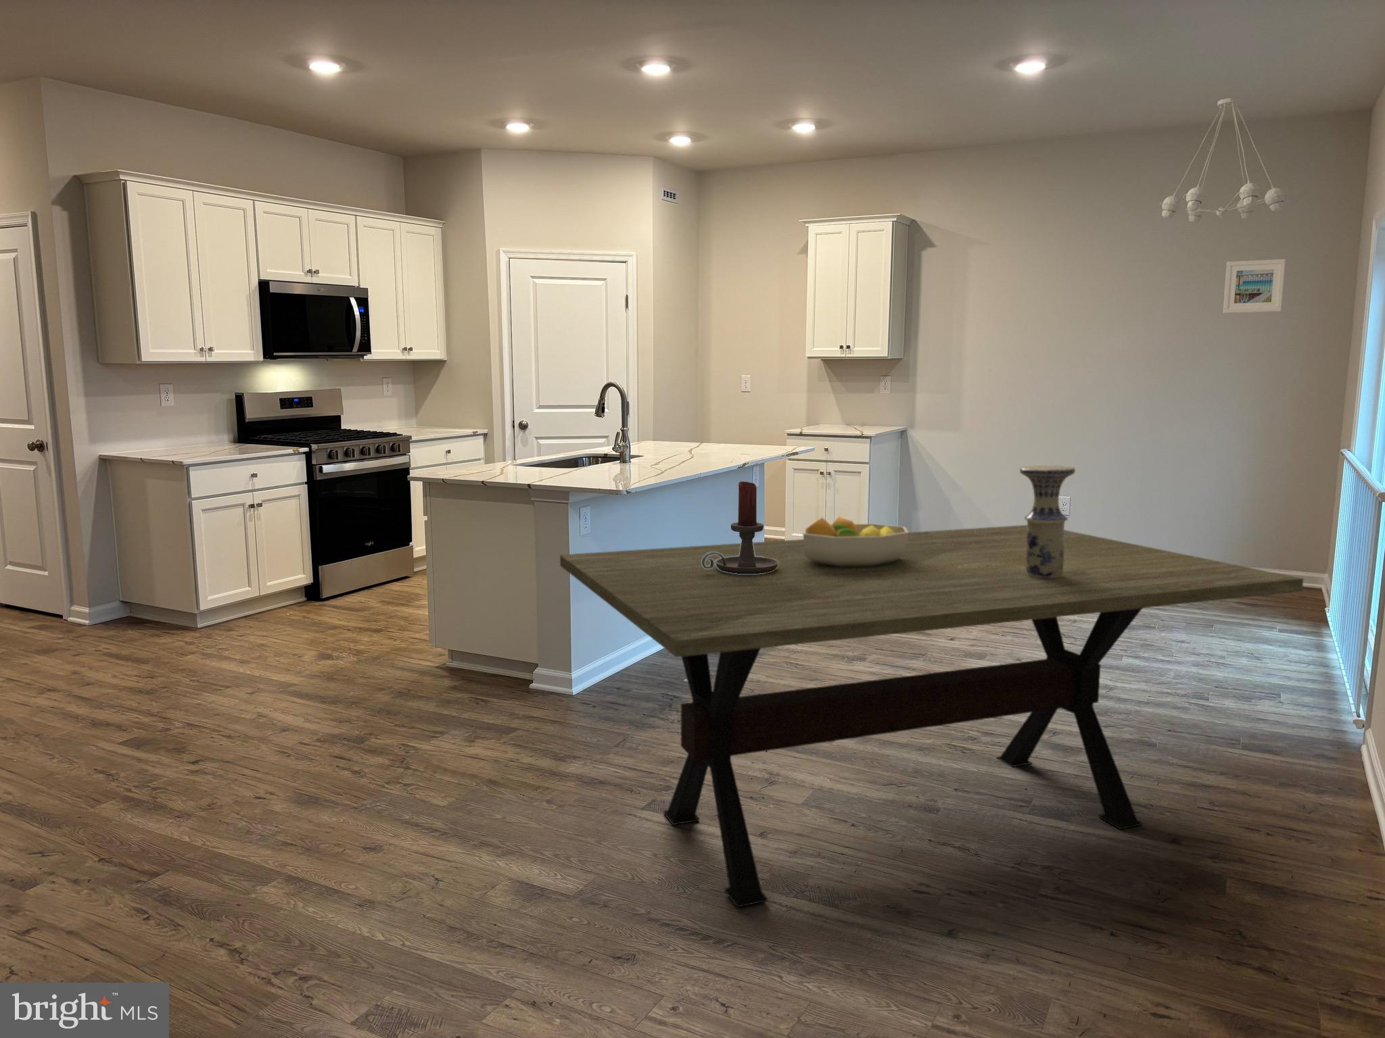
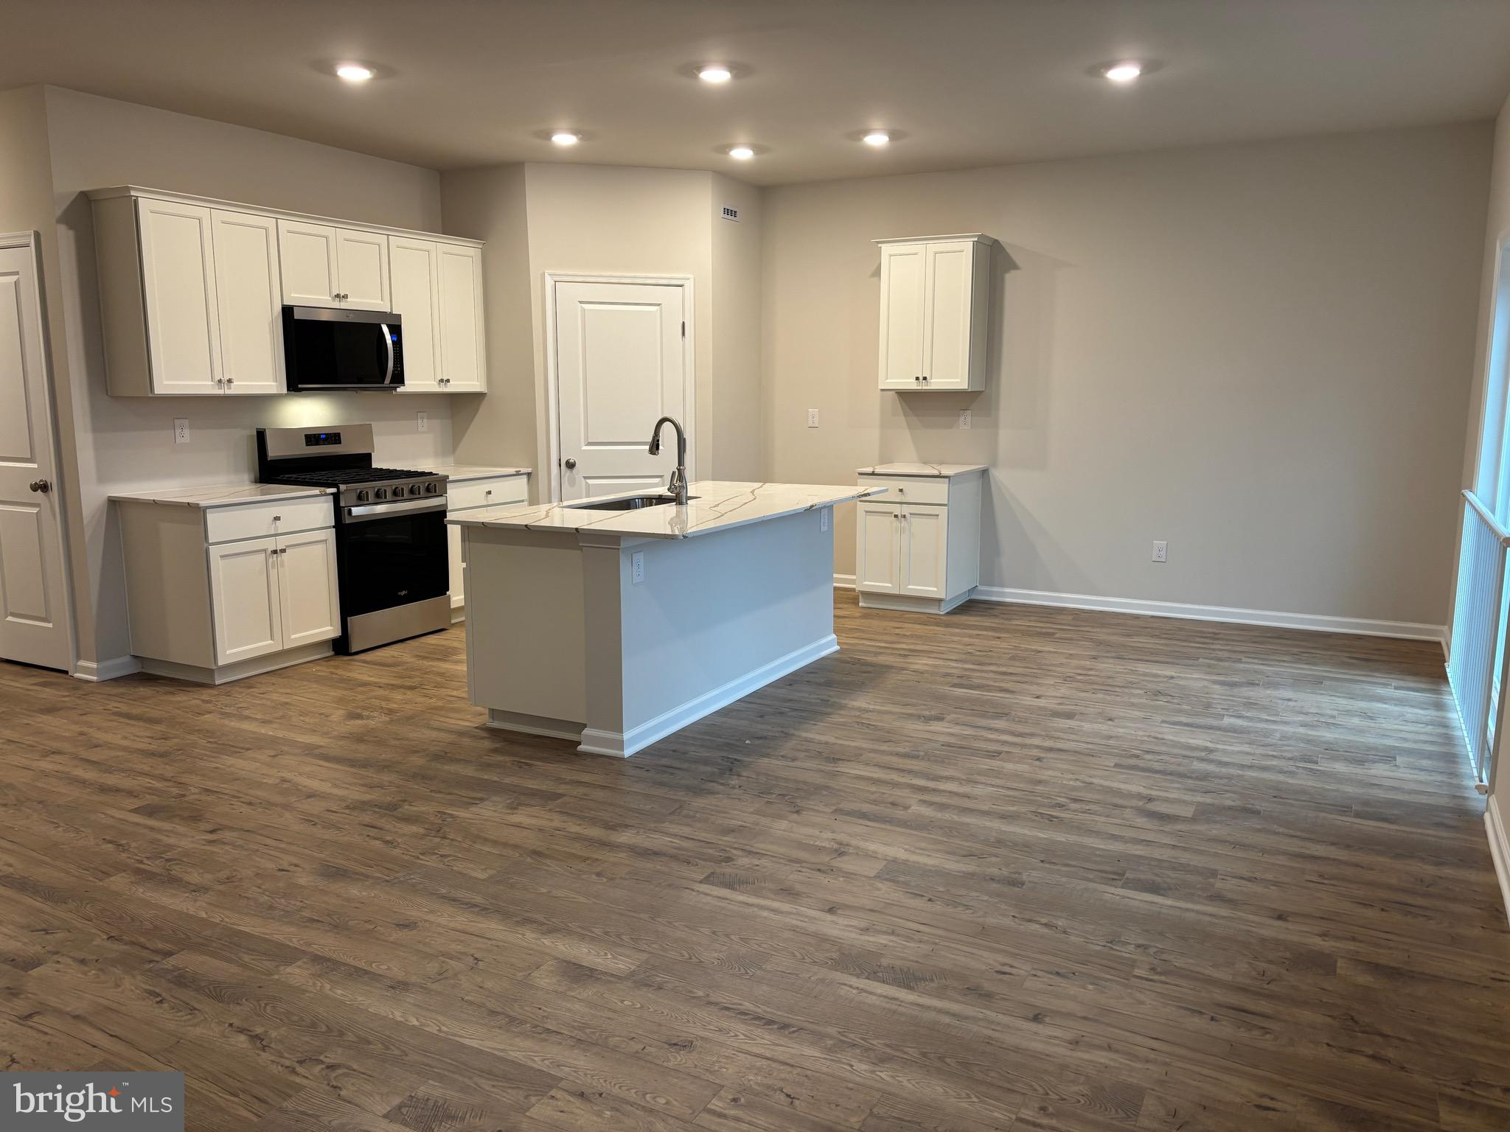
- dining table [559,524,1304,908]
- fruit bowl [802,517,910,567]
- candle holder [702,481,779,574]
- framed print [1223,258,1286,314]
- chandelier [1159,97,1289,224]
- vase [1020,464,1076,579]
